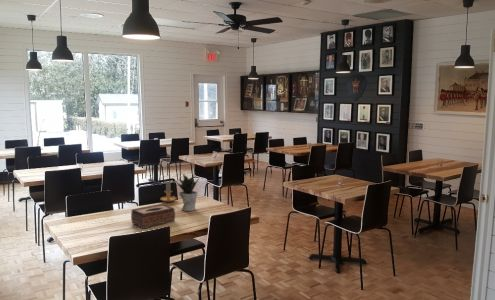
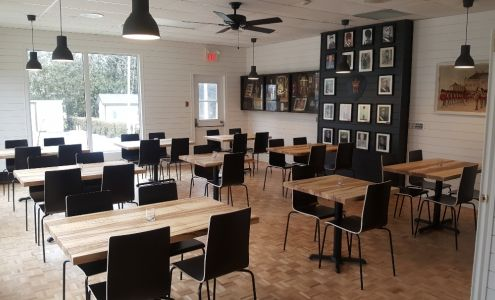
- tissue box [130,203,176,230]
- candle [159,180,178,203]
- potted plant [173,171,200,212]
